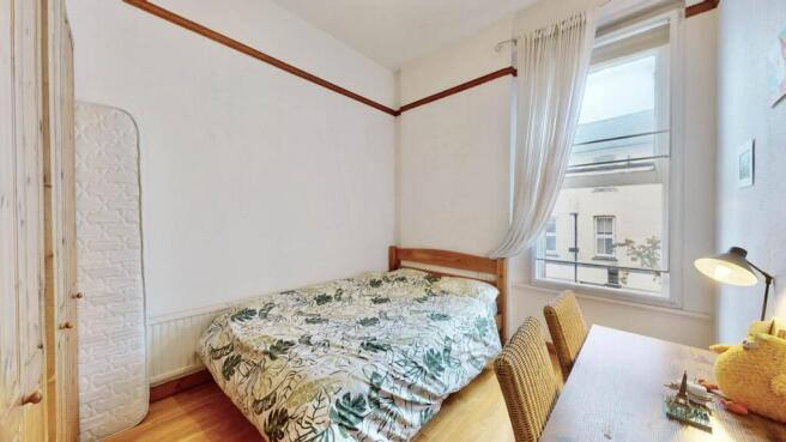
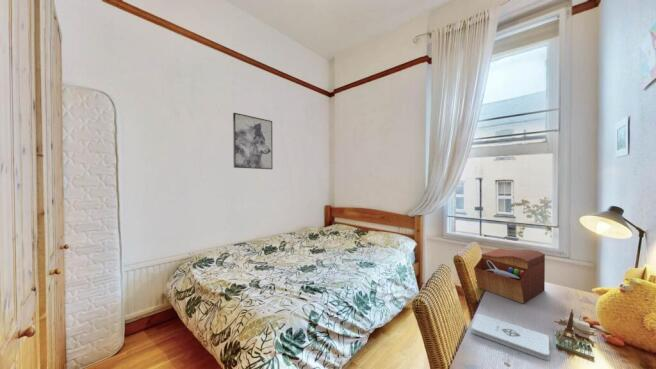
+ wall art [232,112,274,170]
+ sewing box [473,247,546,305]
+ notepad [470,312,551,361]
